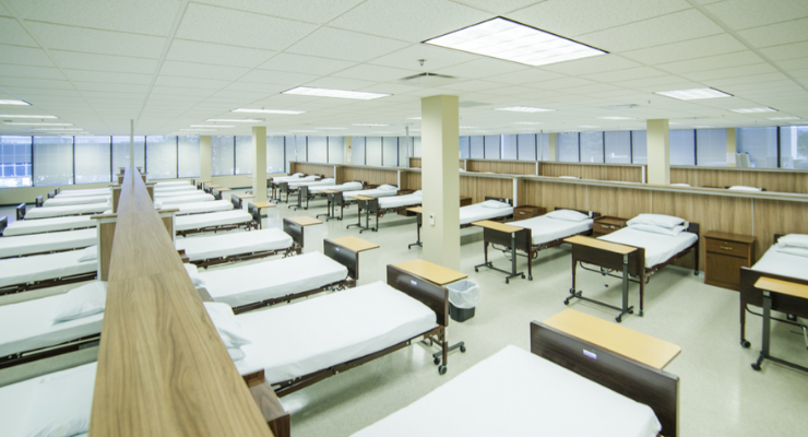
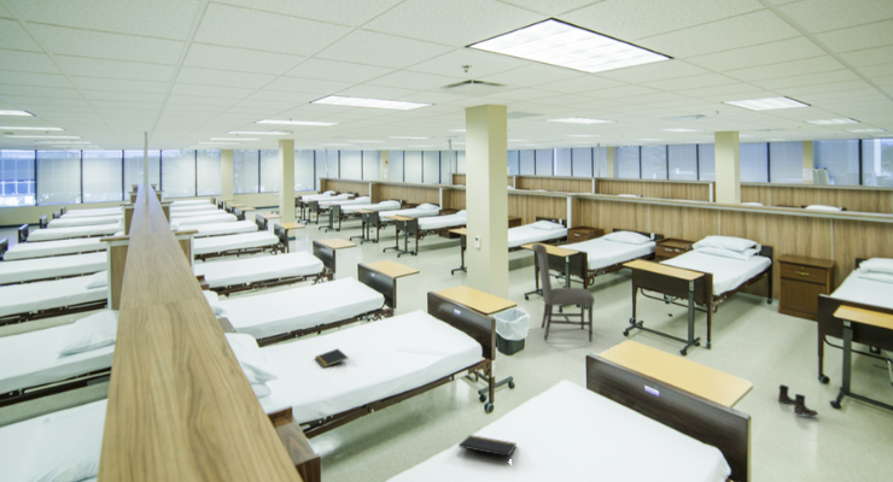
+ notepad [457,434,518,458]
+ notepad [314,347,349,369]
+ boots [777,383,819,417]
+ chair [531,242,596,343]
